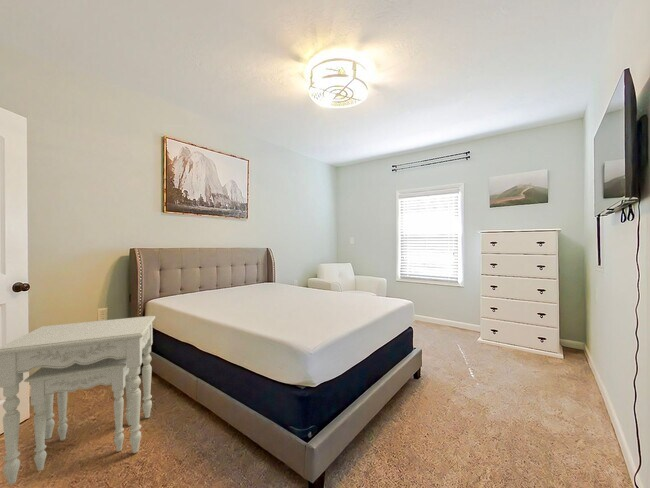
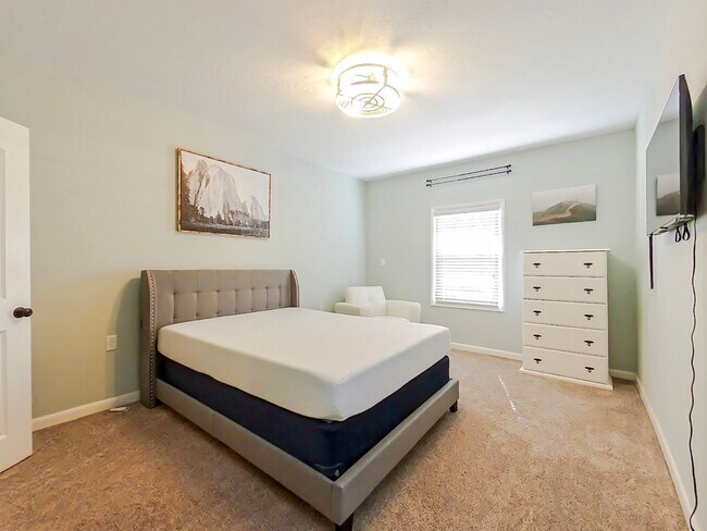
- side table [0,315,156,486]
